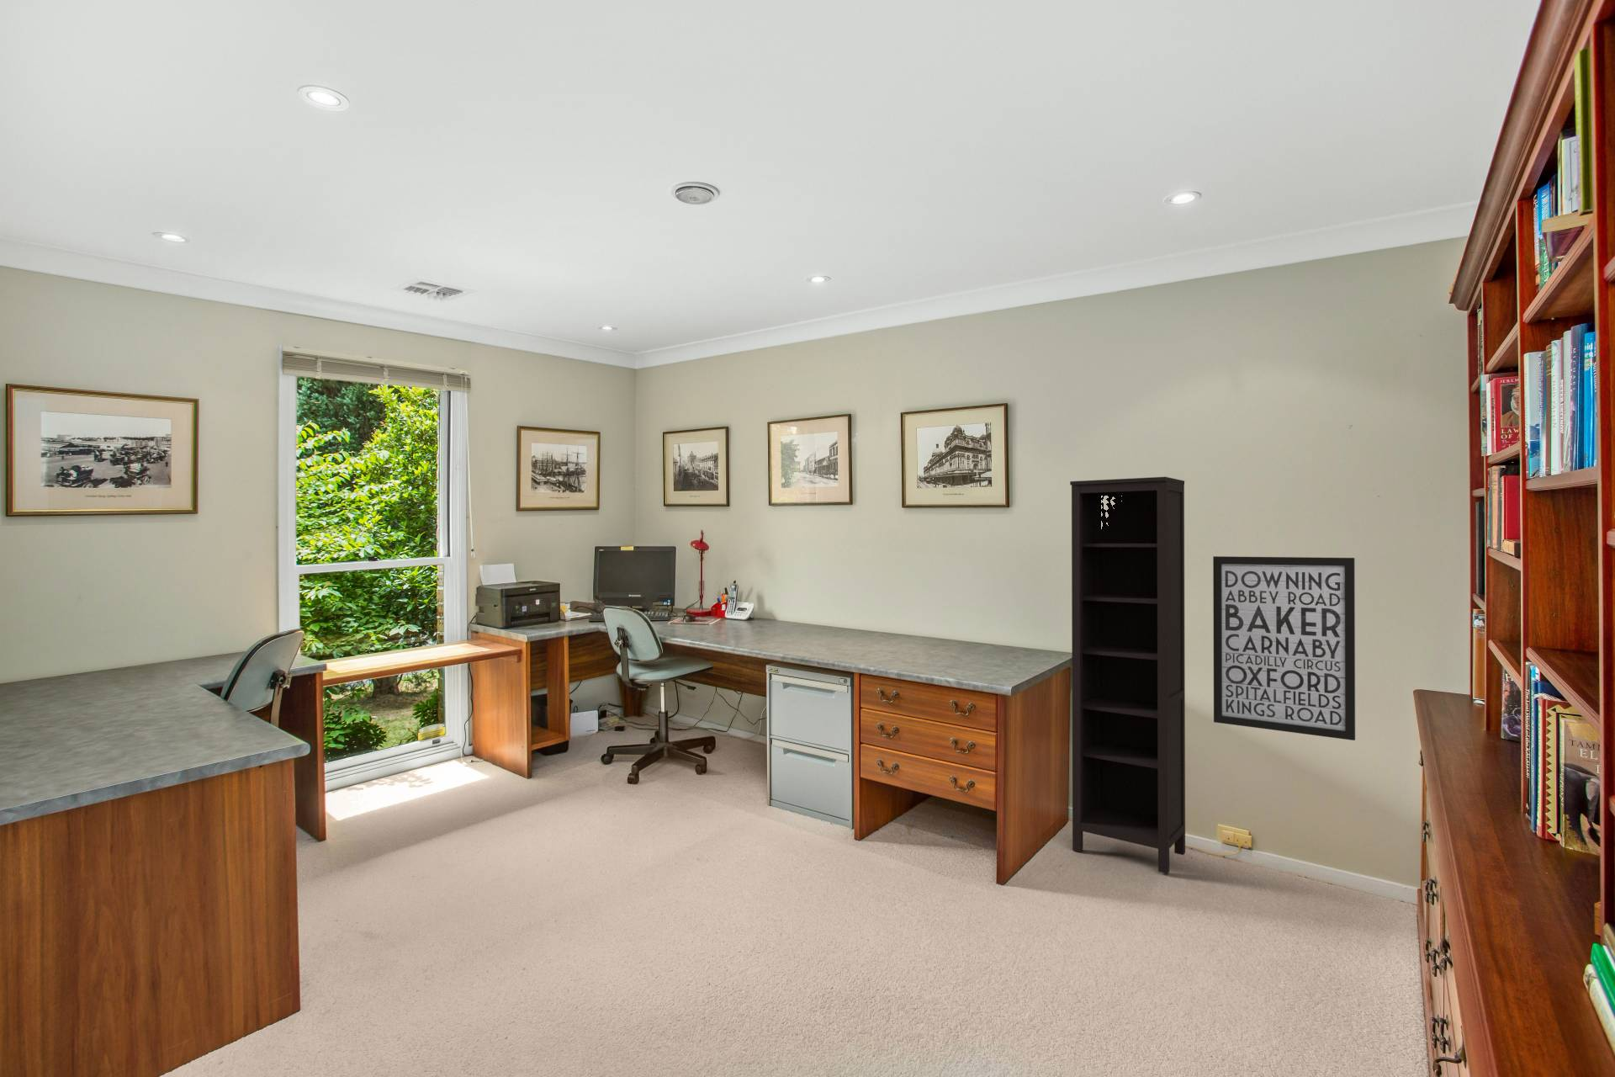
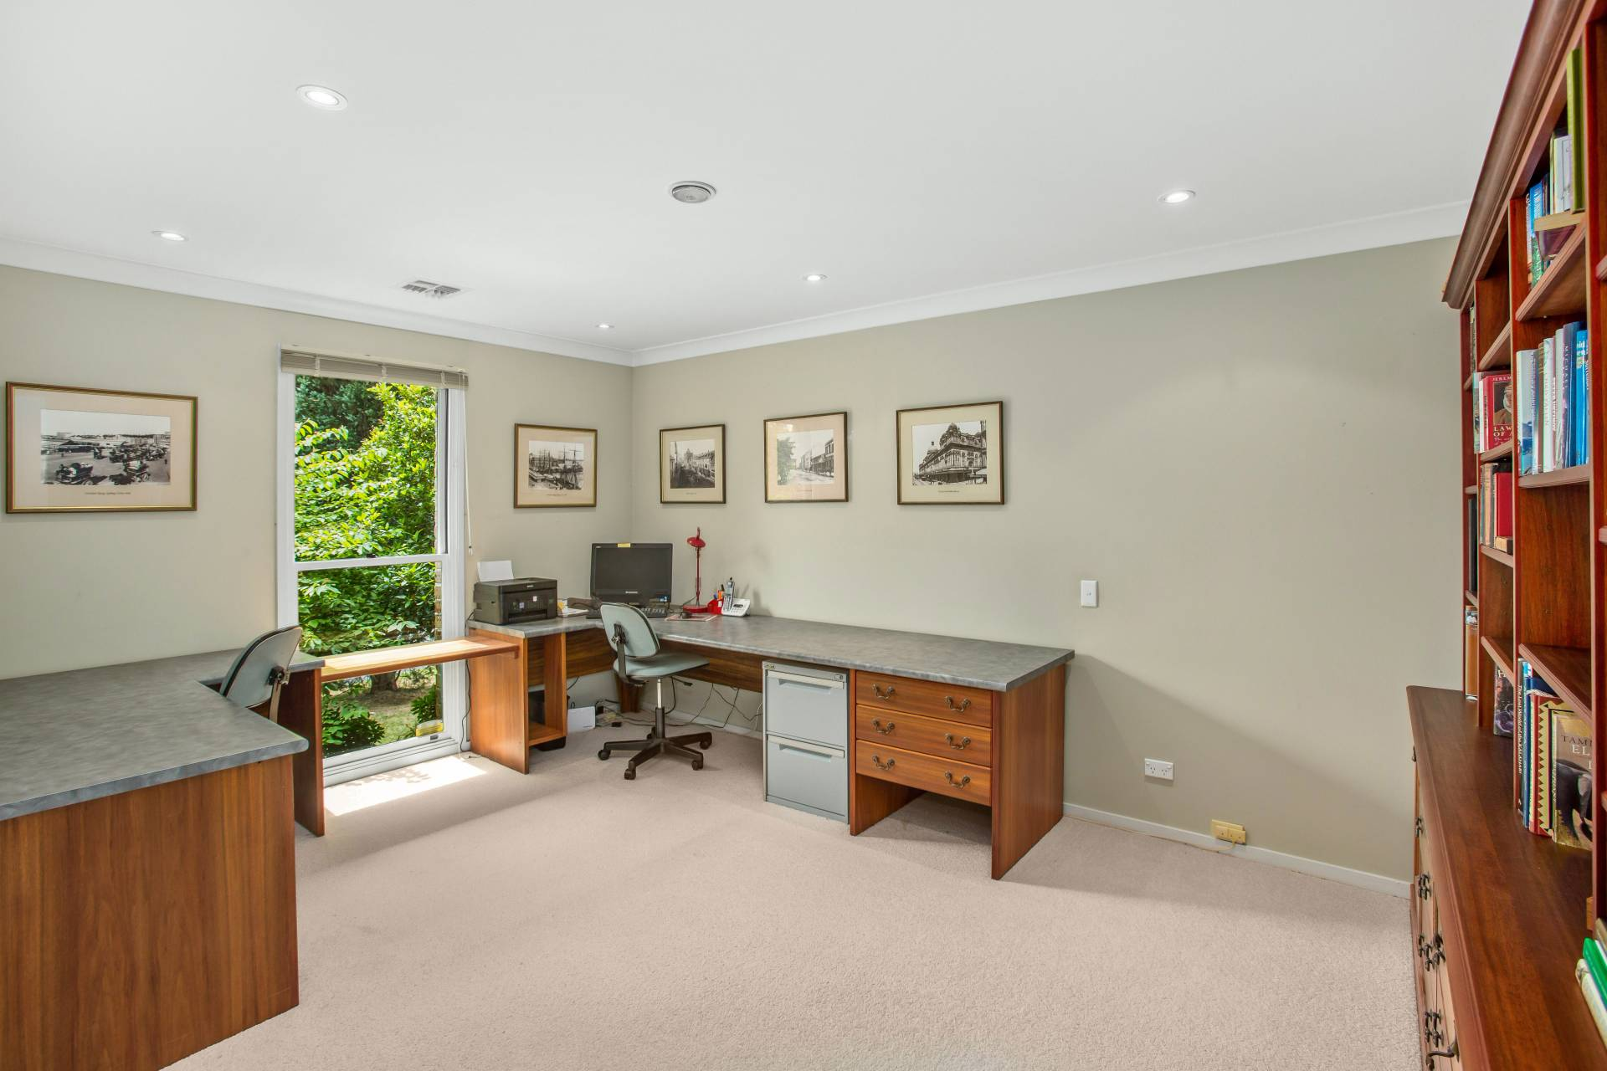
- wall art [1212,555,1355,742]
- bookcase [1069,476,1186,874]
